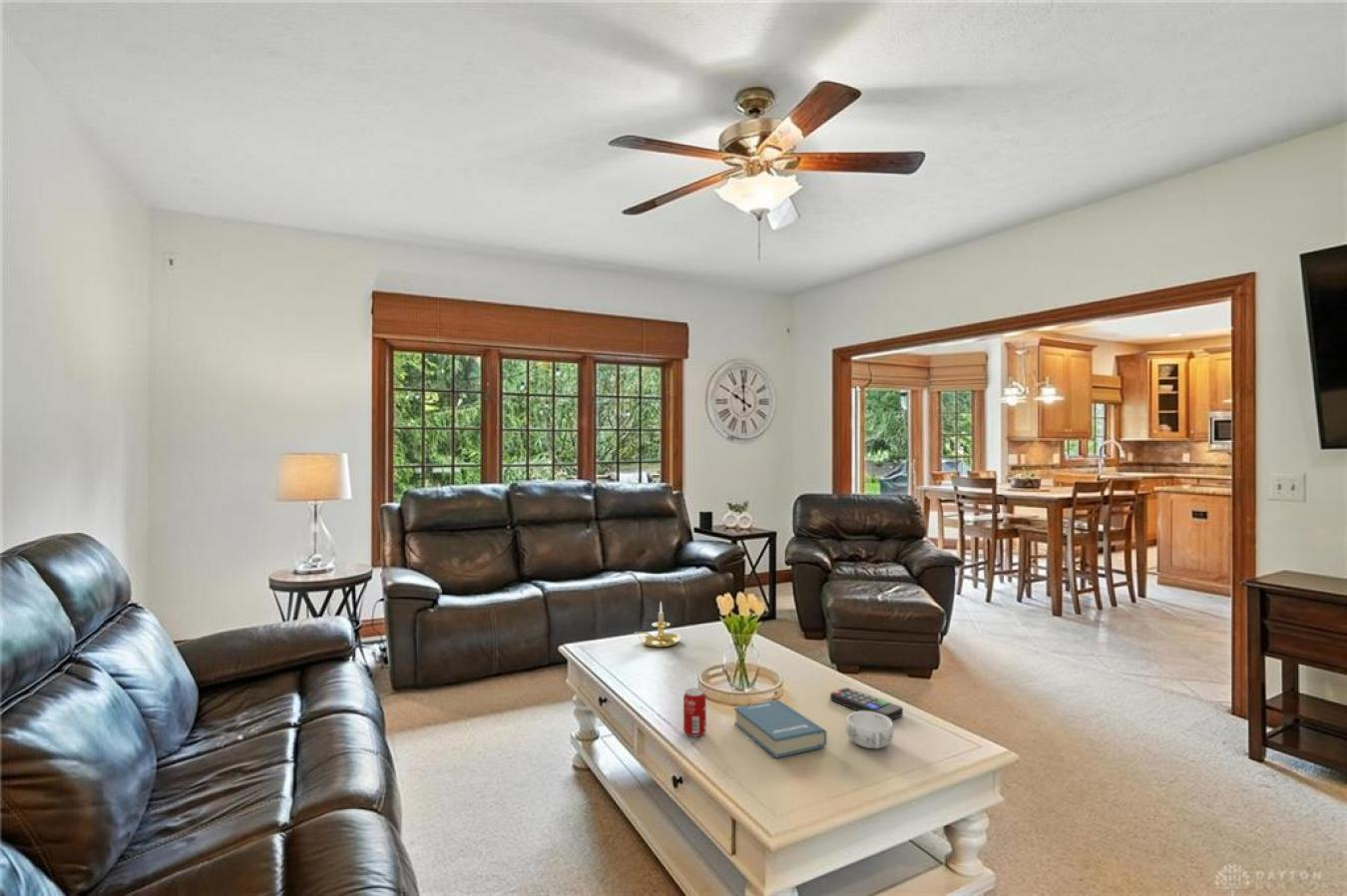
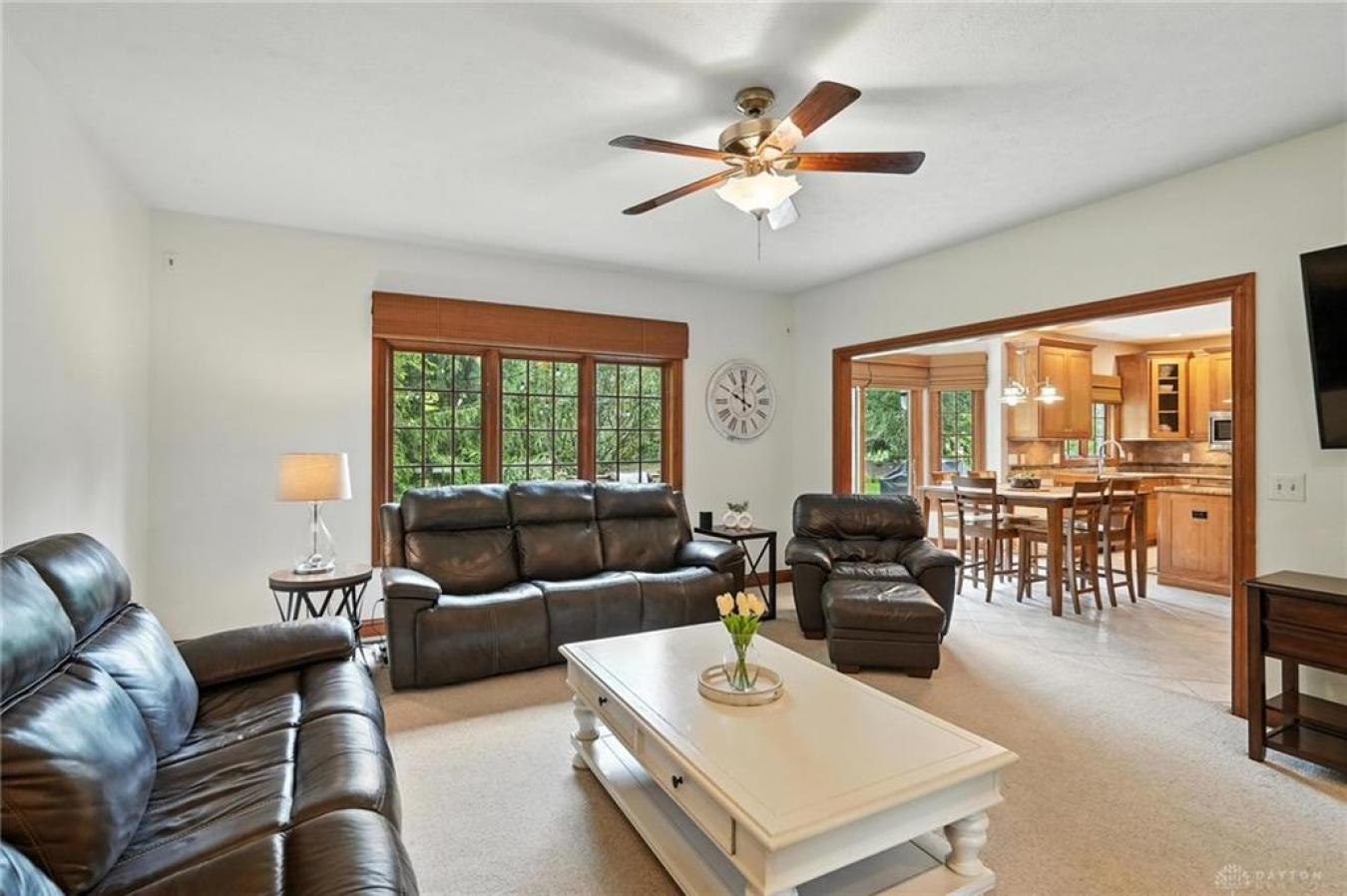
- beverage can [682,687,707,737]
- book [733,698,828,759]
- decorative bowl [845,710,895,750]
- candle holder [635,601,681,649]
- remote control [829,686,904,720]
